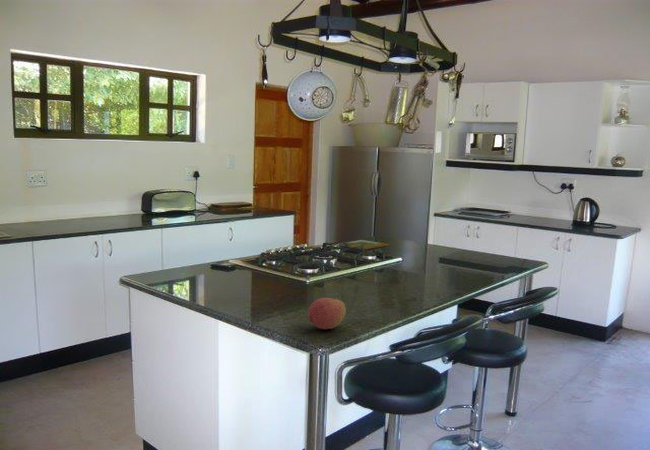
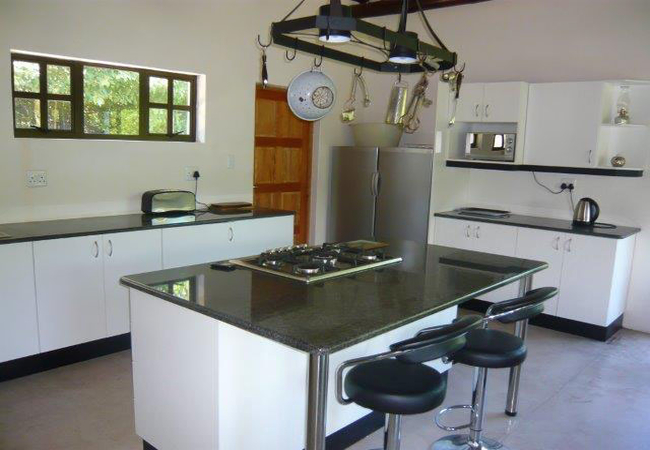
- fruit [307,297,347,330]
